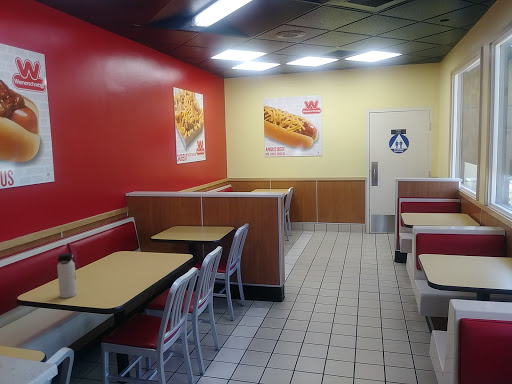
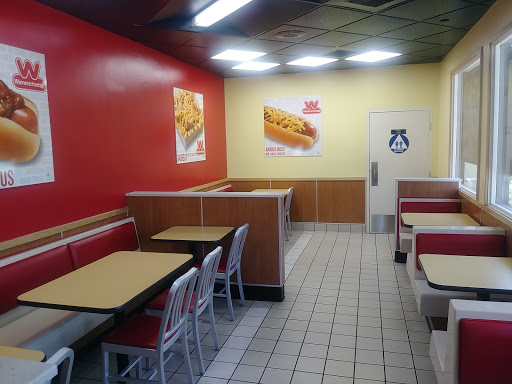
- water bottle [56,252,78,299]
